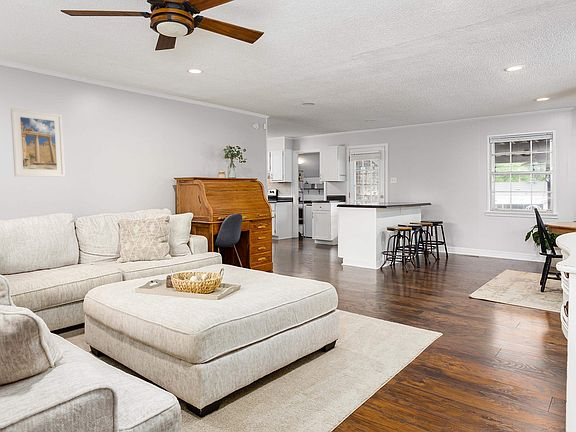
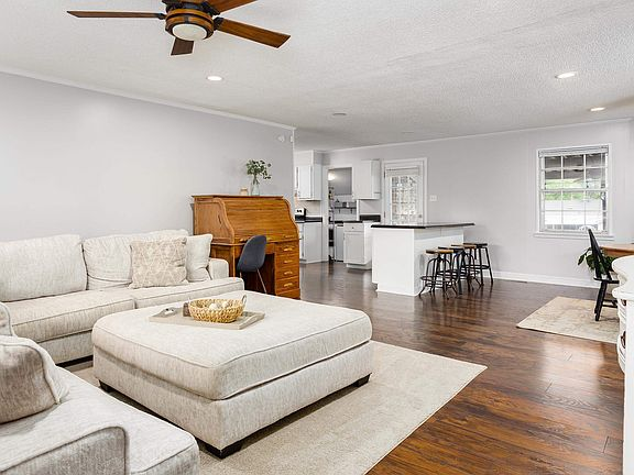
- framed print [10,107,66,178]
